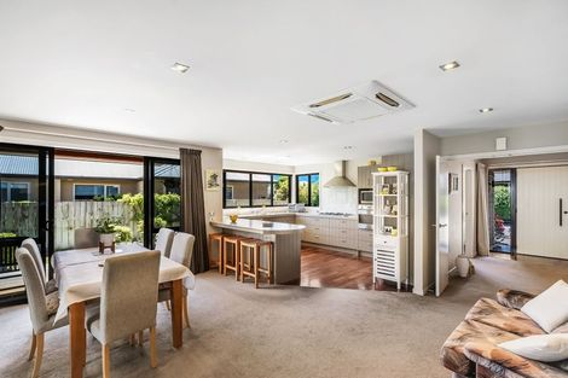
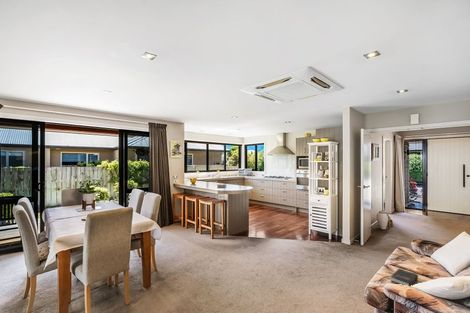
+ hardback book [390,268,419,287]
